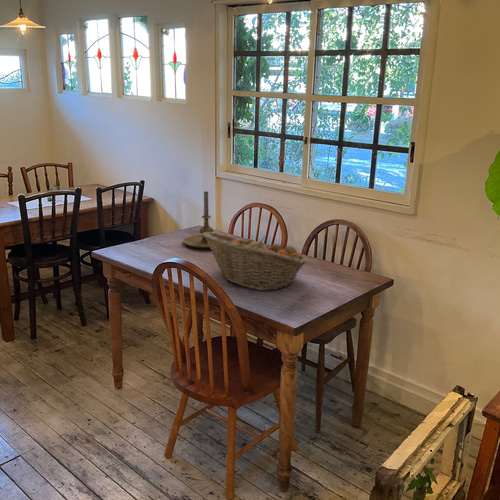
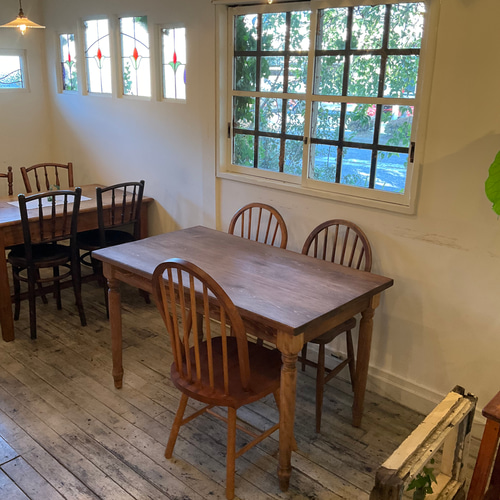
- candle holder [182,190,214,249]
- fruit basket [201,232,309,292]
